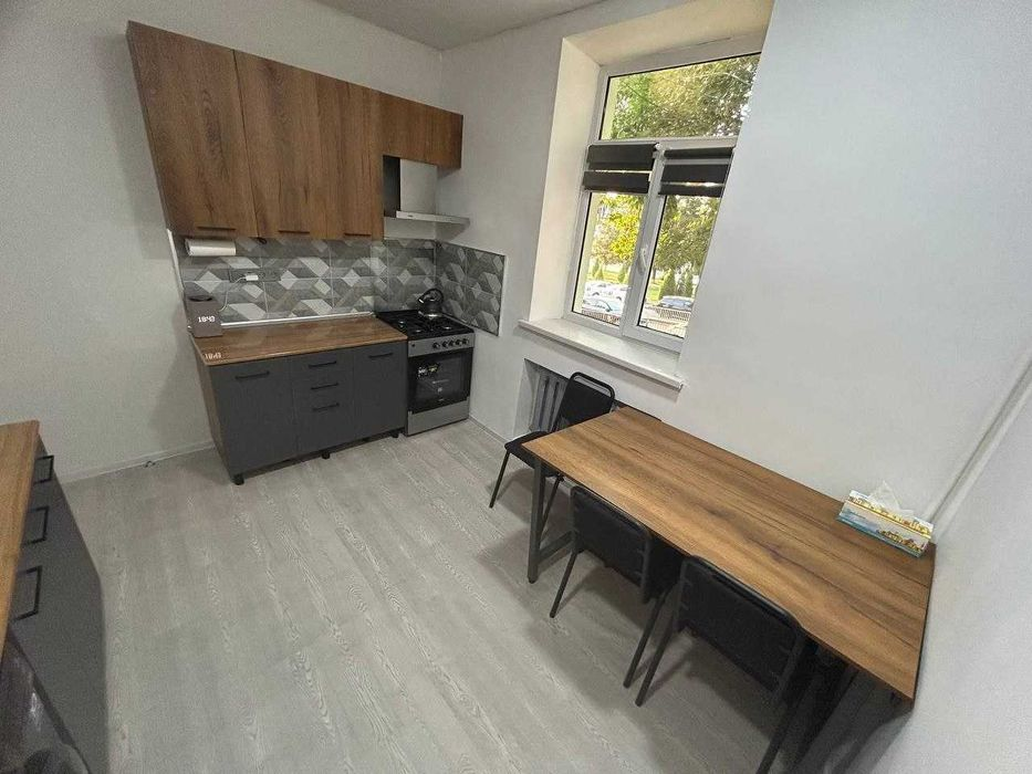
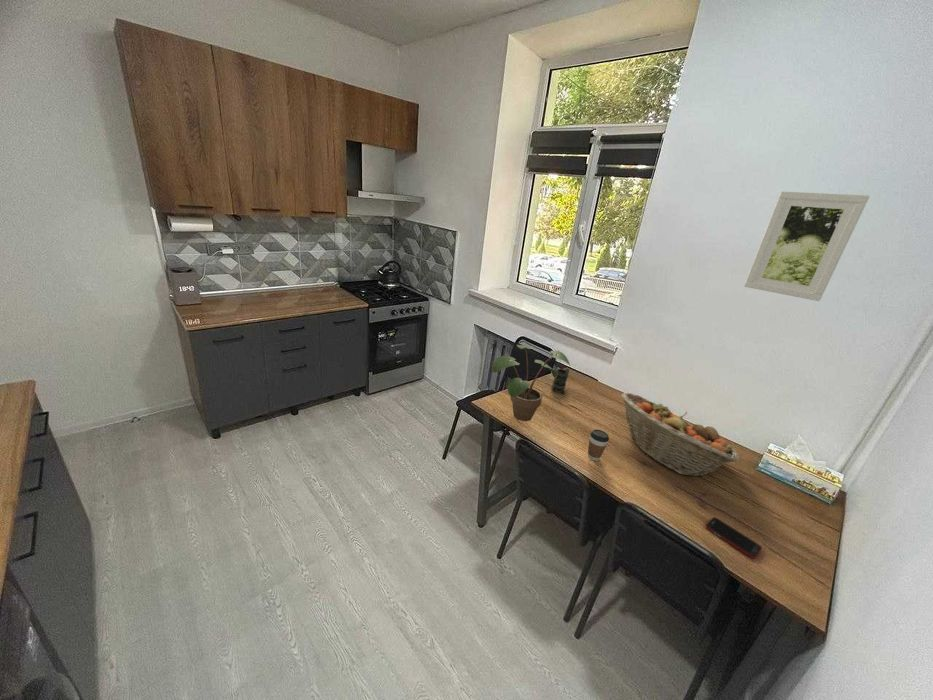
+ cell phone [704,516,763,560]
+ potted plant [491,344,572,422]
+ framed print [743,191,870,302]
+ fruit basket [620,392,740,477]
+ coffee cup [587,429,610,462]
+ mug [551,367,570,394]
